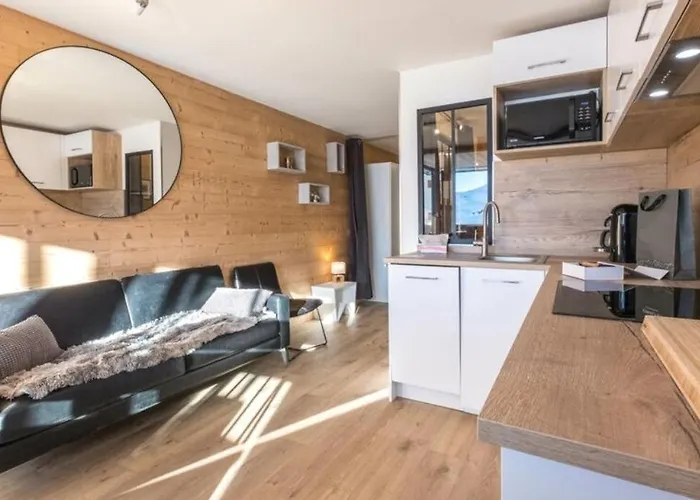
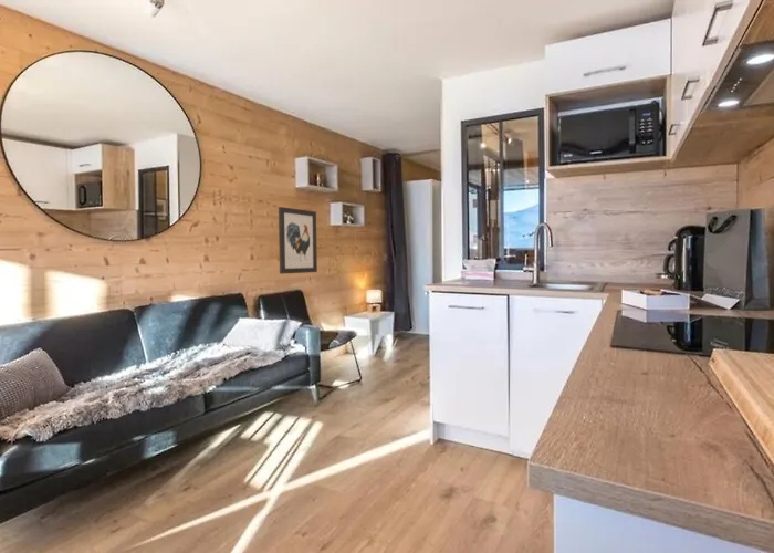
+ wall art [278,206,318,275]
